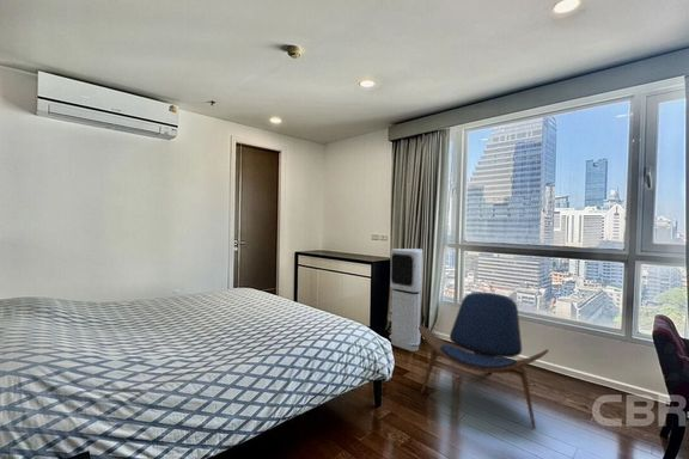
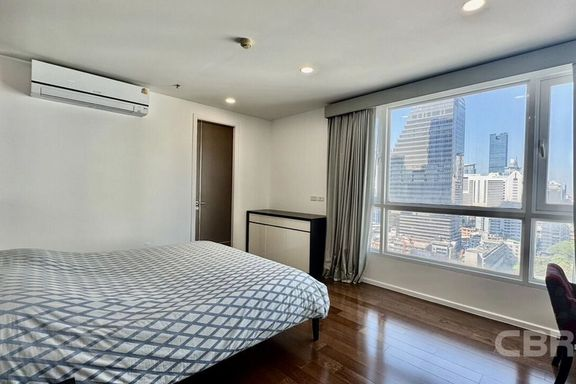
- lounge chair [419,292,550,430]
- air purifier [389,247,423,353]
